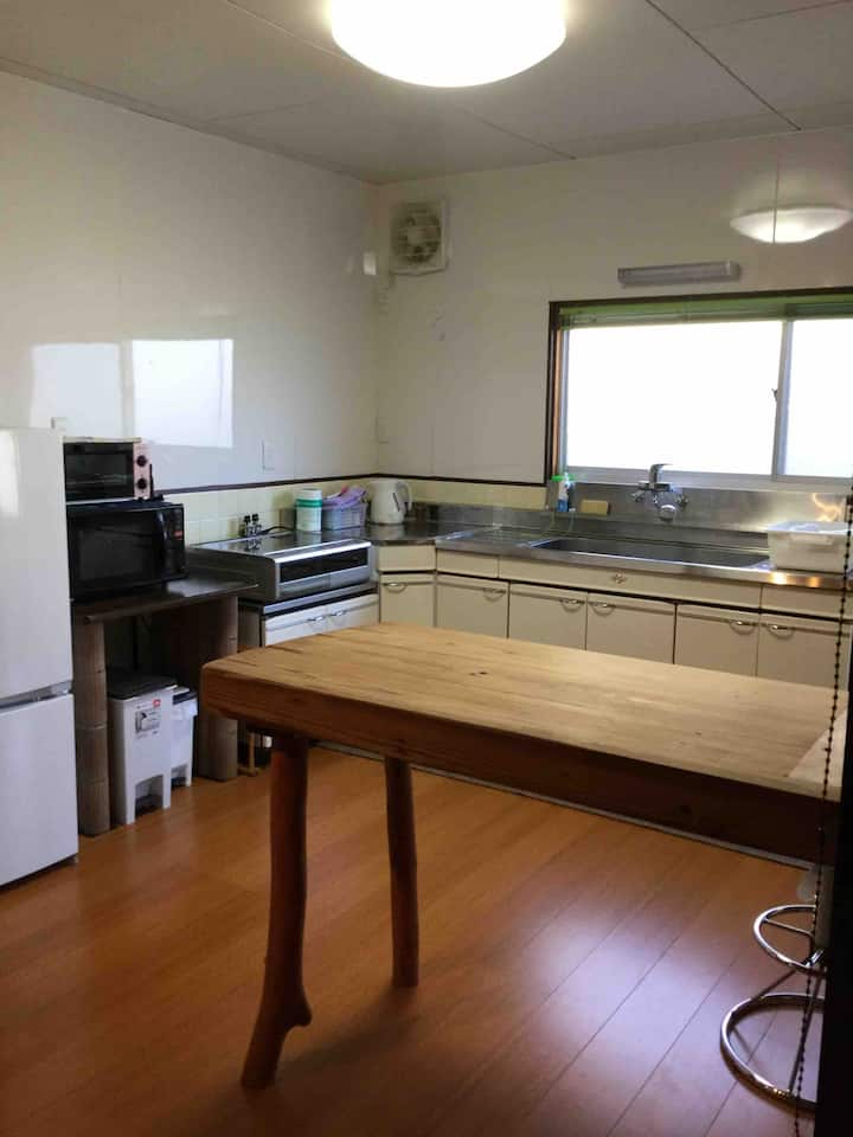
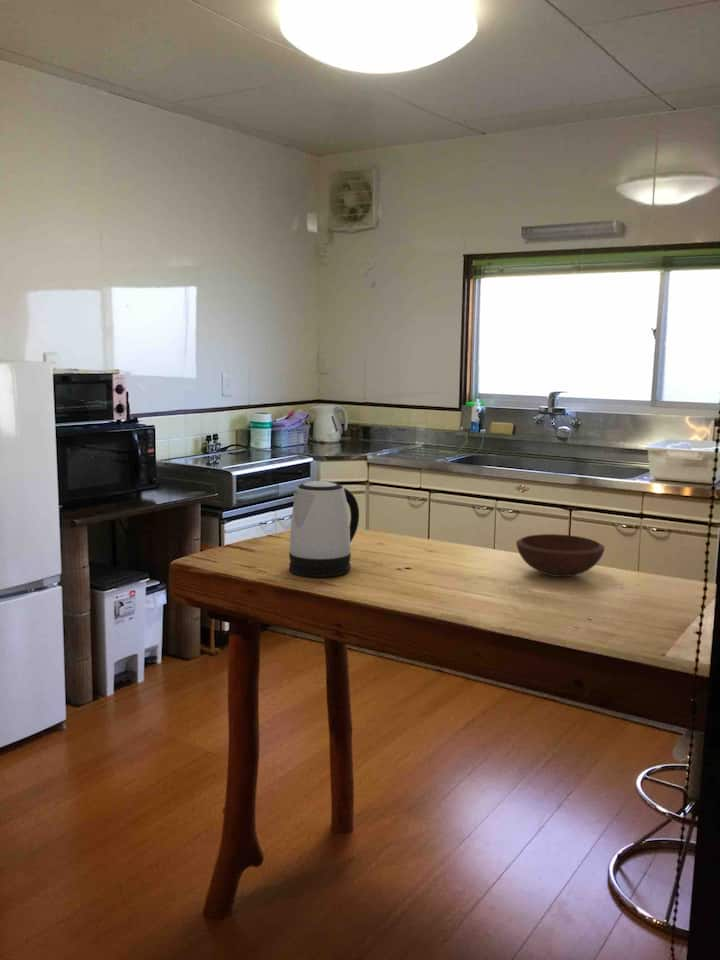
+ kettle [288,480,360,578]
+ bowl [515,533,606,578]
